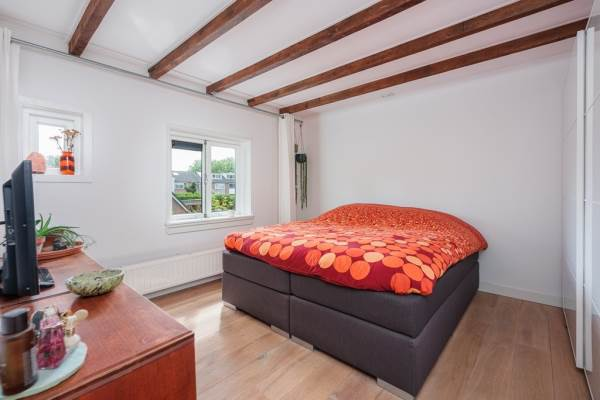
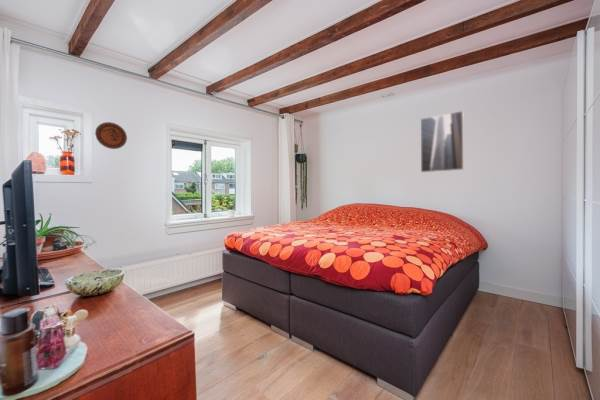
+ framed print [419,110,465,173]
+ decorative plate [94,121,128,150]
